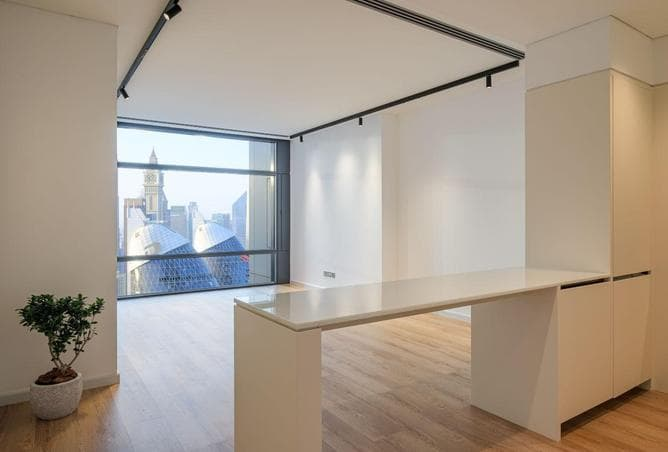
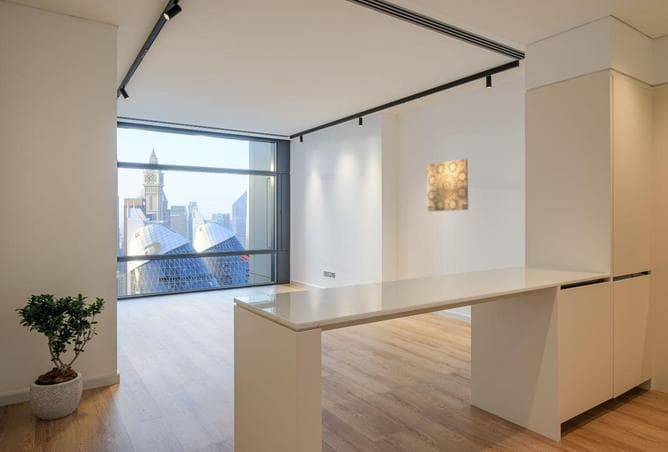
+ wall art [426,158,469,212]
